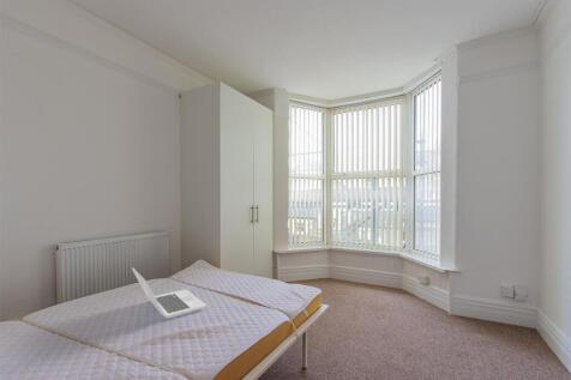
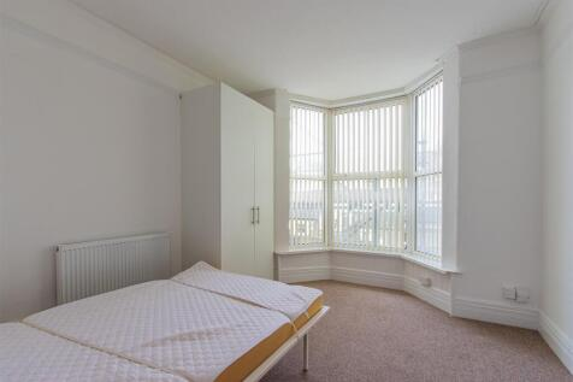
- laptop [131,266,208,319]
